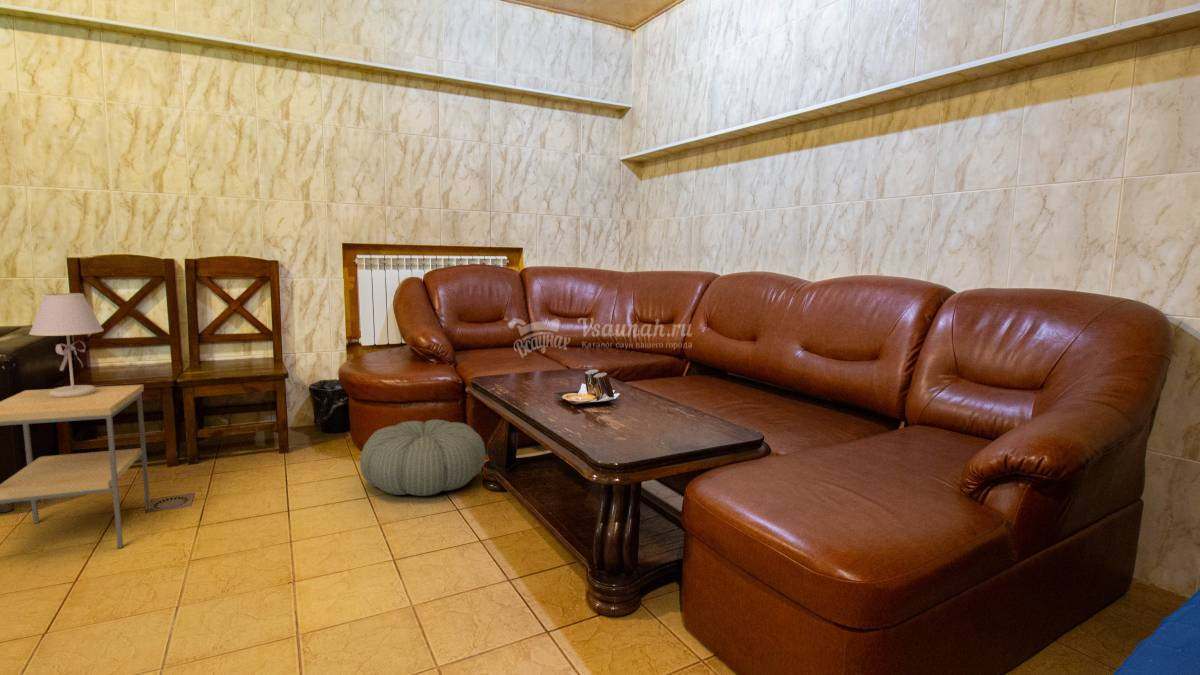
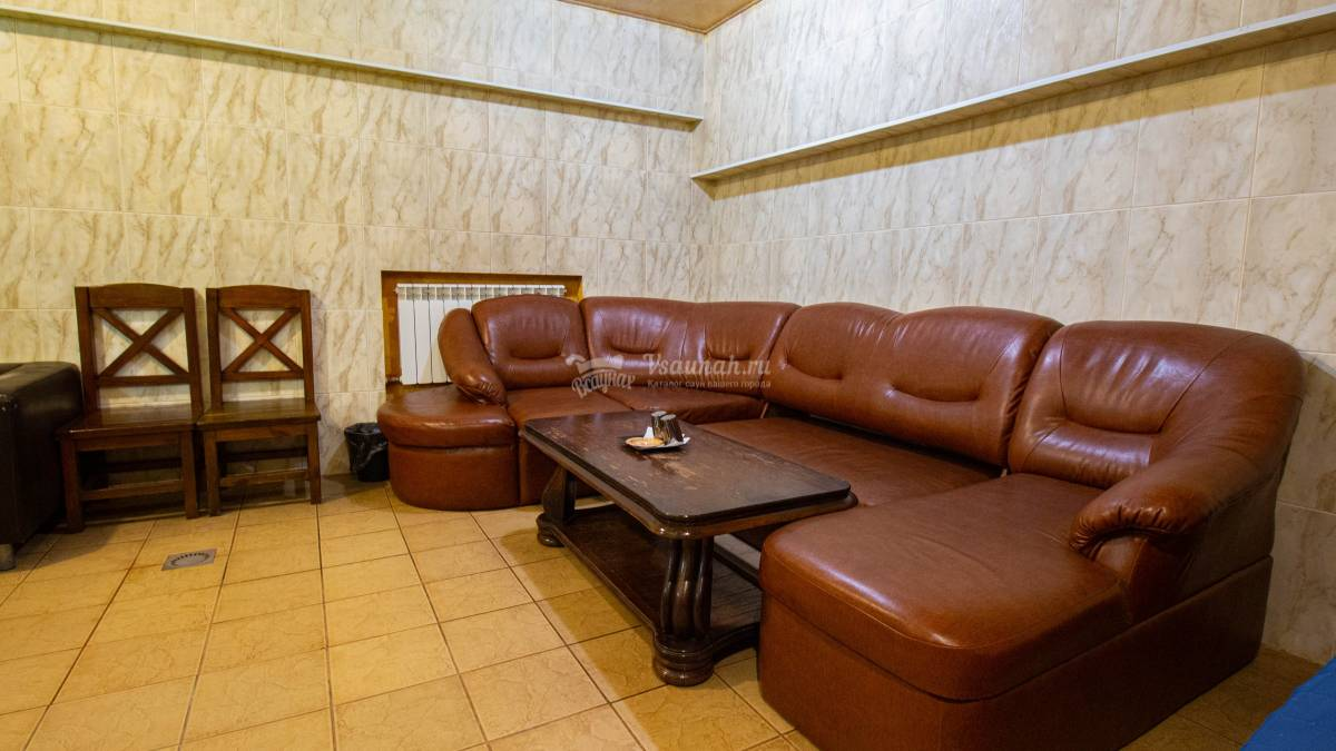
- pouf [359,419,486,497]
- table lamp [28,292,105,398]
- side table [0,384,151,549]
